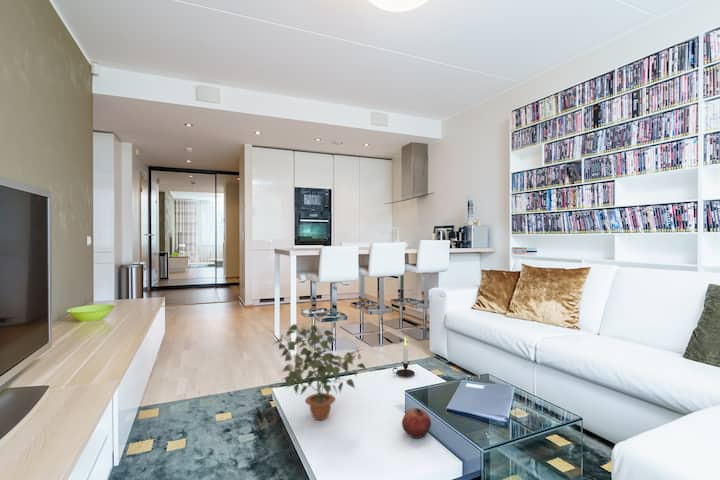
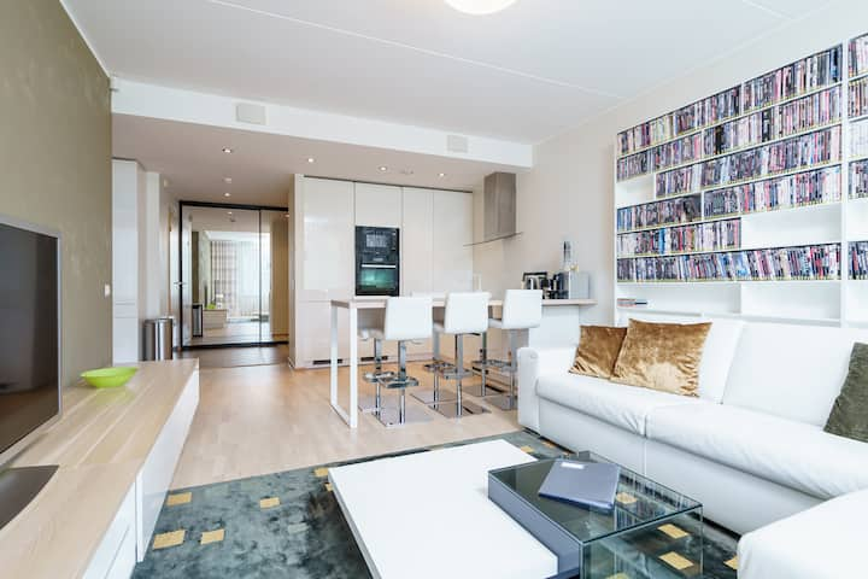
- fruit [401,407,432,439]
- candle [392,336,416,377]
- potted plant [272,323,367,421]
